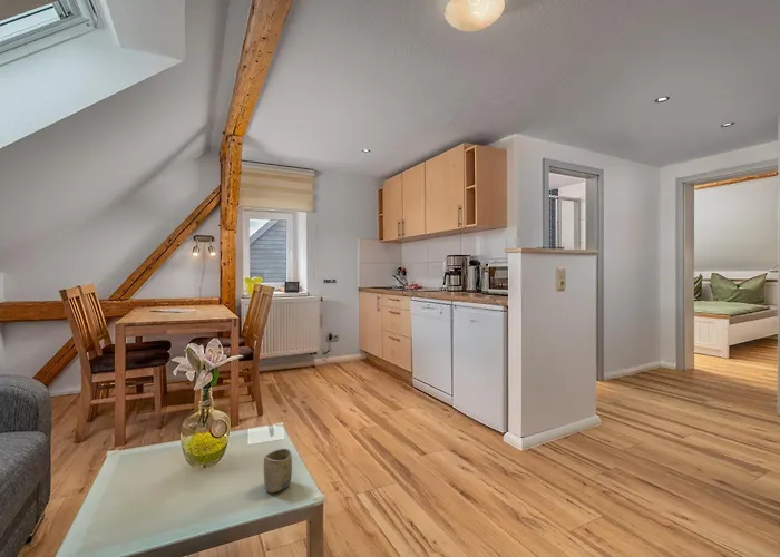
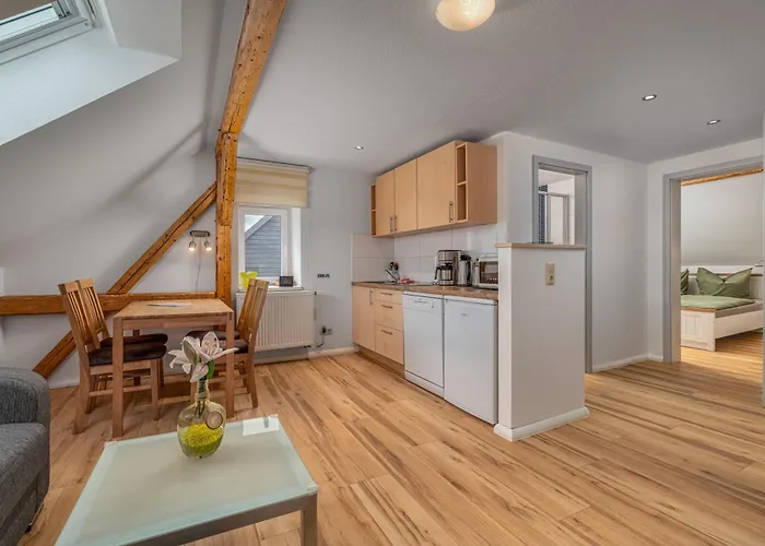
- cup [263,448,293,494]
